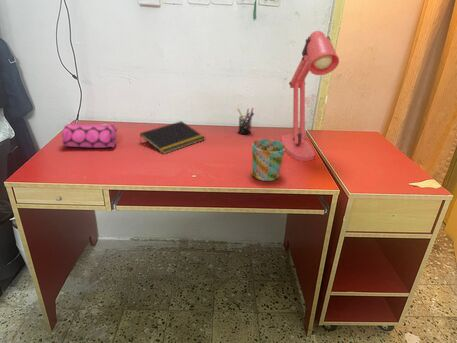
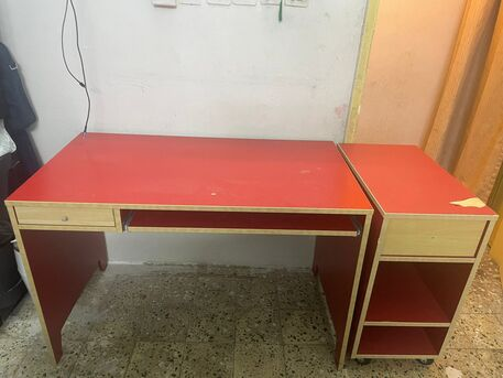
- pen holder [237,107,255,135]
- notepad [139,120,206,155]
- mug [251,138,286,182]
- desk lamp [280,30,340,162]
- pencil case [61,122,118,149]
